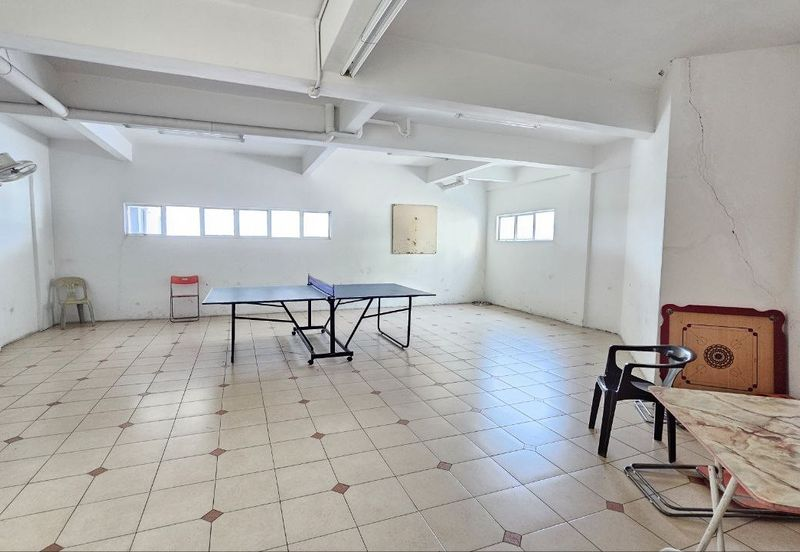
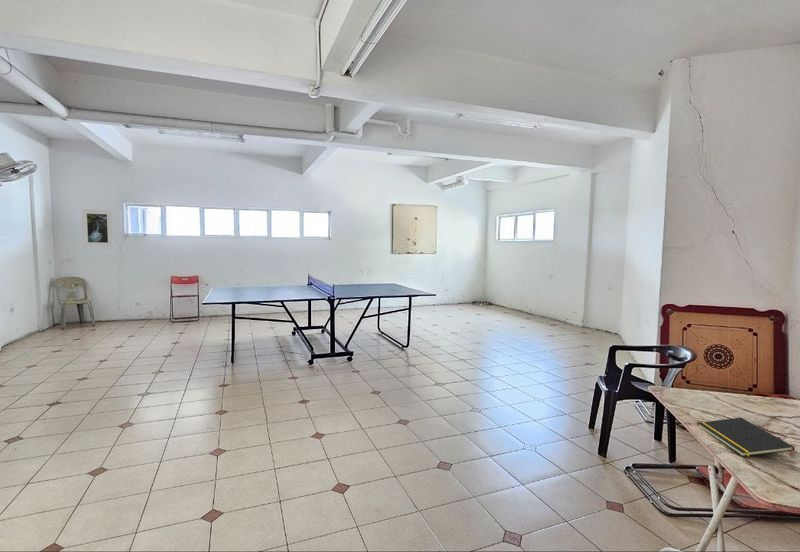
+ notepad [697,416,795,457]
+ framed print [80,208,114,248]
